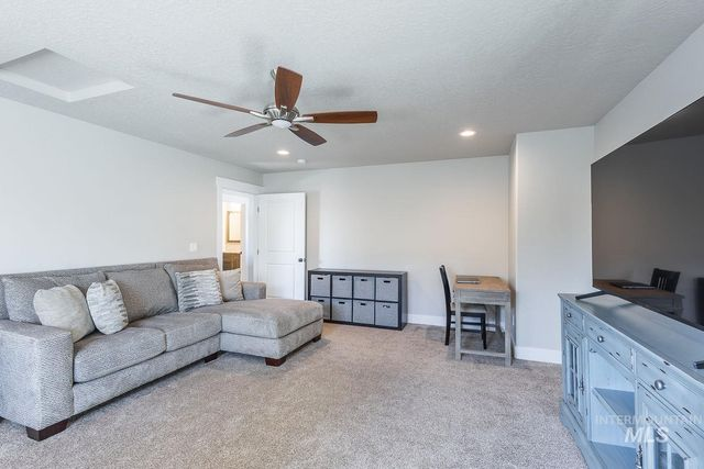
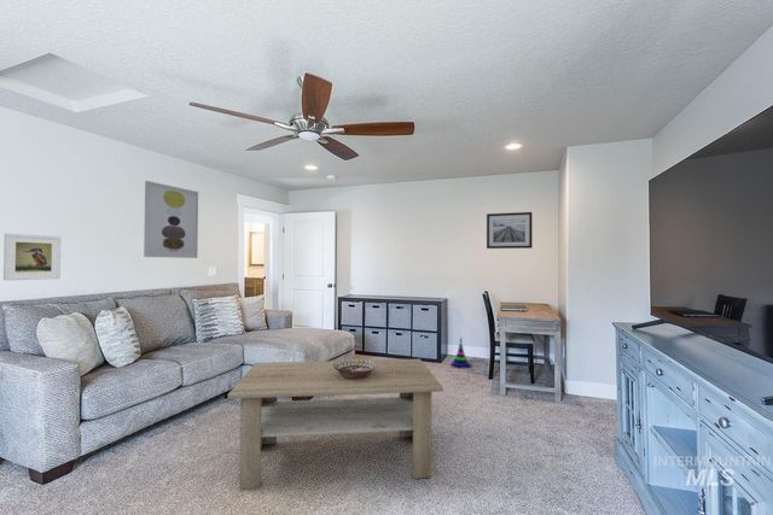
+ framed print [2,232,62,281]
+ wall art [143,180,199,259]
+ wall art [486,211,534,250]
+ coffee table [227,358,444,490]
+ decorative bowl [333,358,377,379]
+ stacking toy [449,335,472,369]
